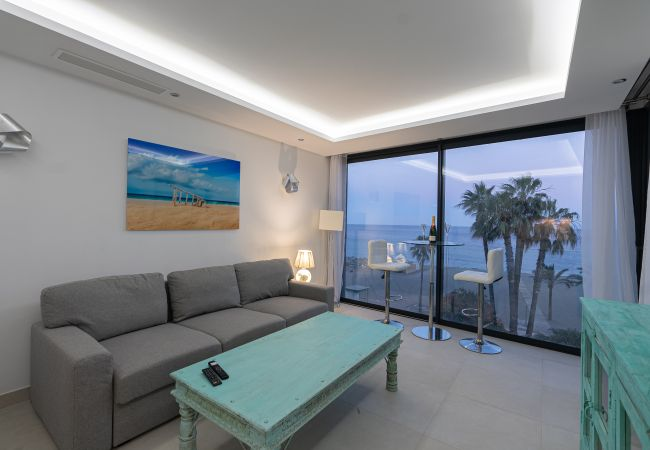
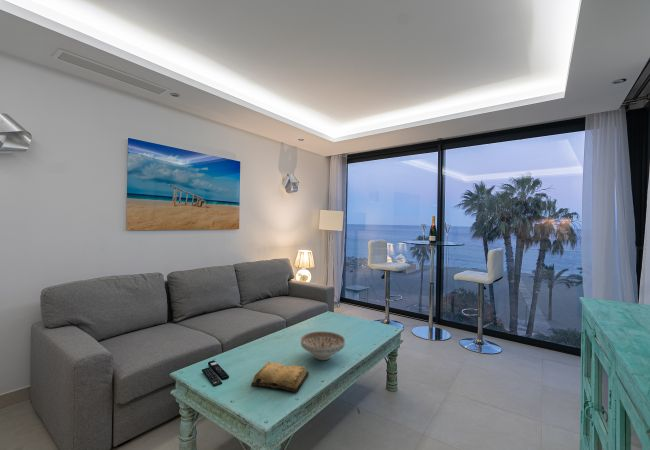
+ diary [250,361,310,393]
+ decorative bowl [300,331,346,361]
